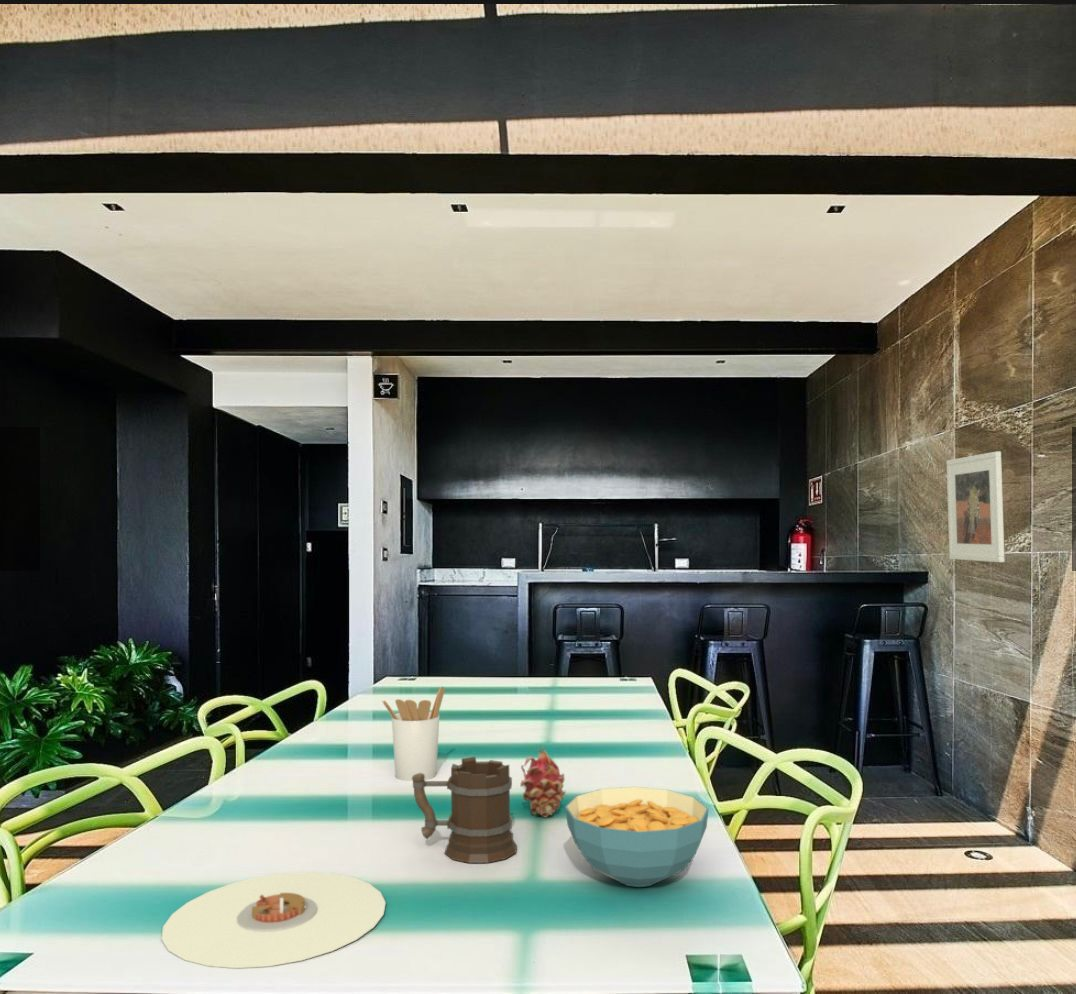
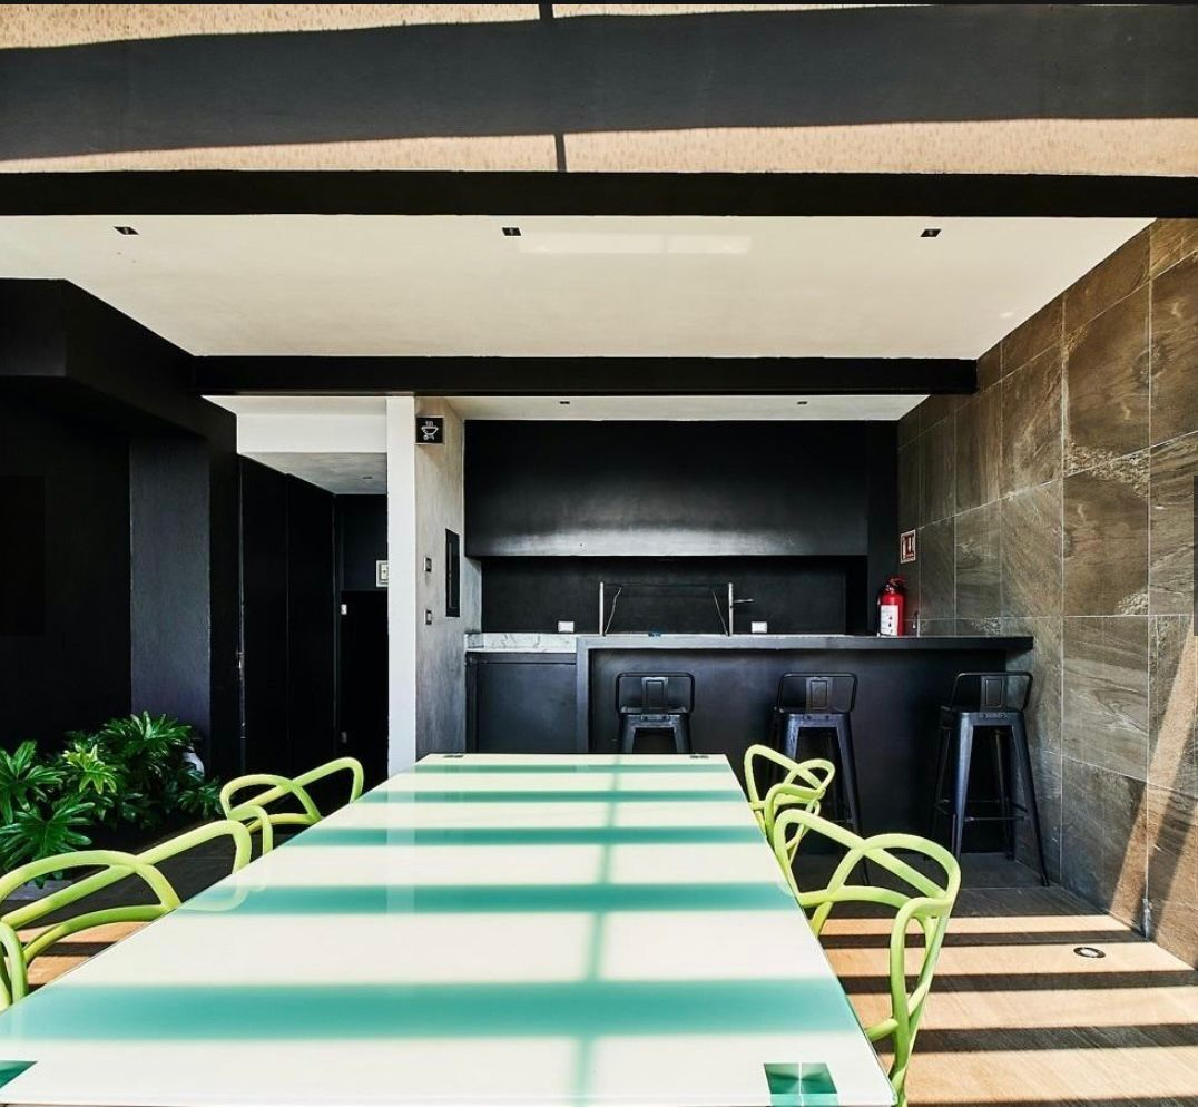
- fruit [519,744,567,819]
- plate [161,871,387,969]
- cereal bowl [564,786,710,888]
- mug [412,756,518,864]
- utensil holder [381,686,446,782]
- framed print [946,450,1006,563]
